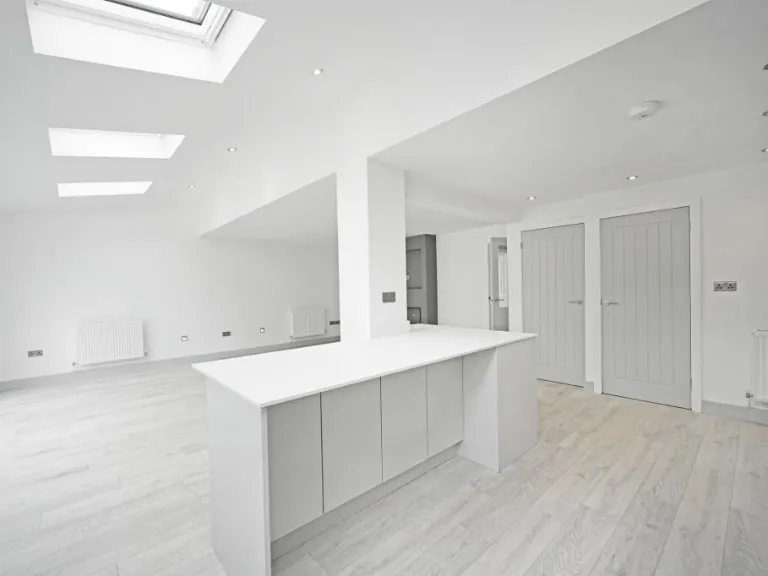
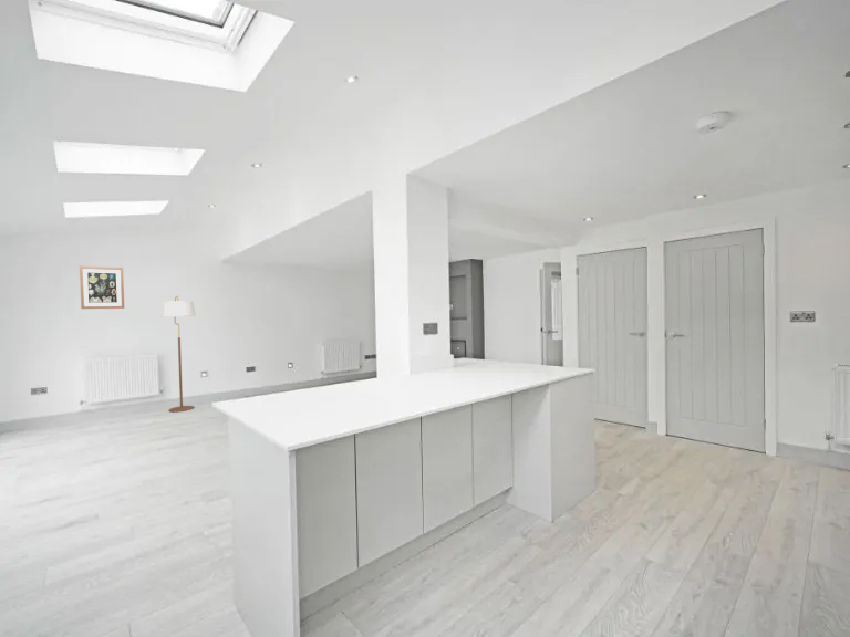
+ floor lamp [159,295,196,413]
+ wall art [79,265,125,310]
